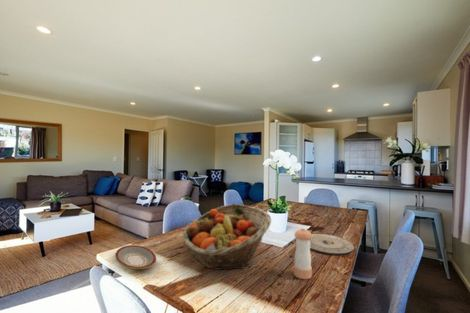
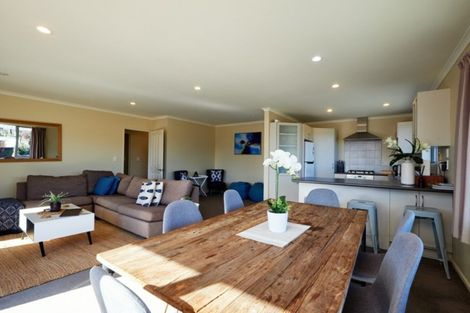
- plate [114,244,157,270]
- pepper shaker [293,227,313,280]
- plate [310,233,355,255]
- fruit basket [182,203,272,271]
